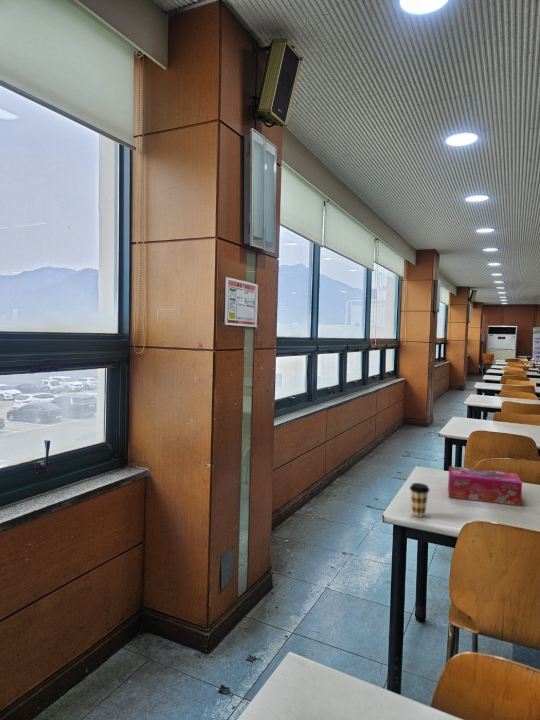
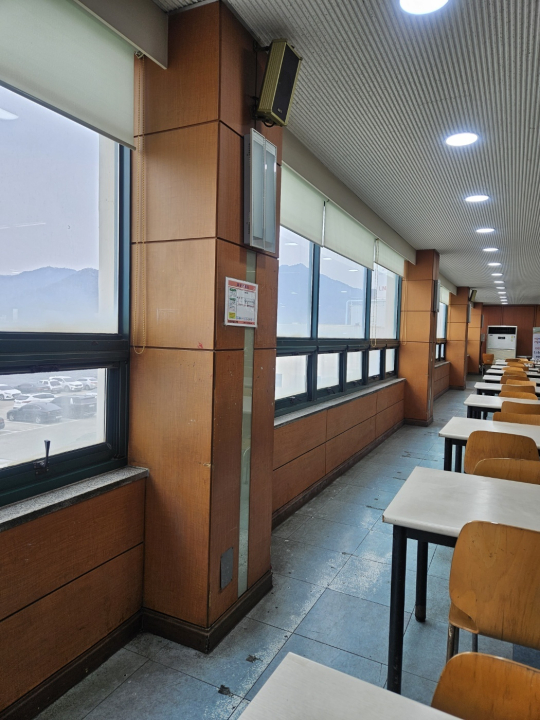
- tissue box [447,465,523,507]
- coffee cup [409,482,431,518]
